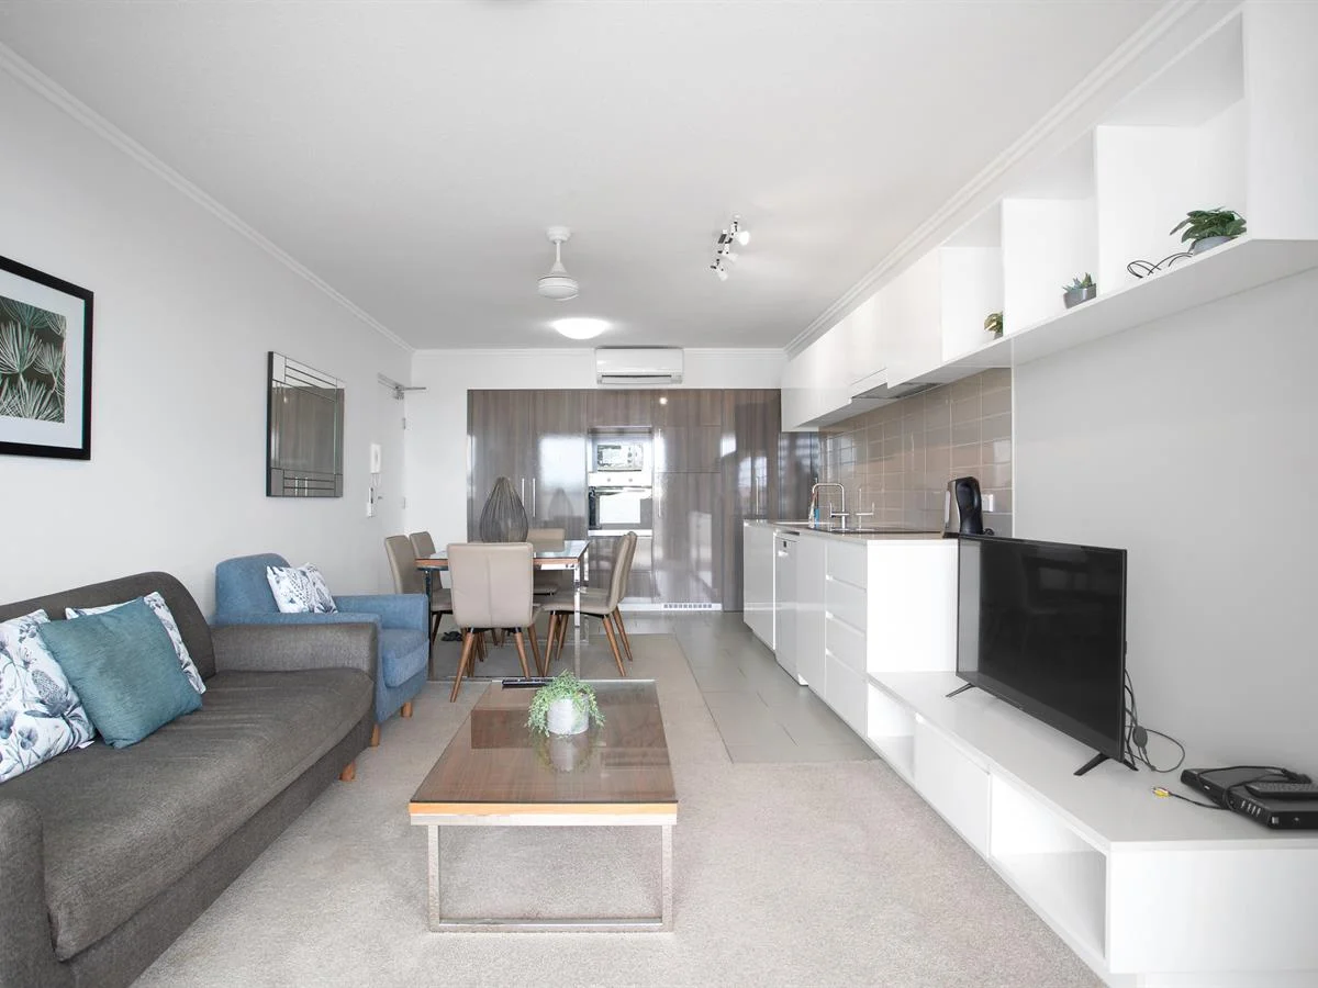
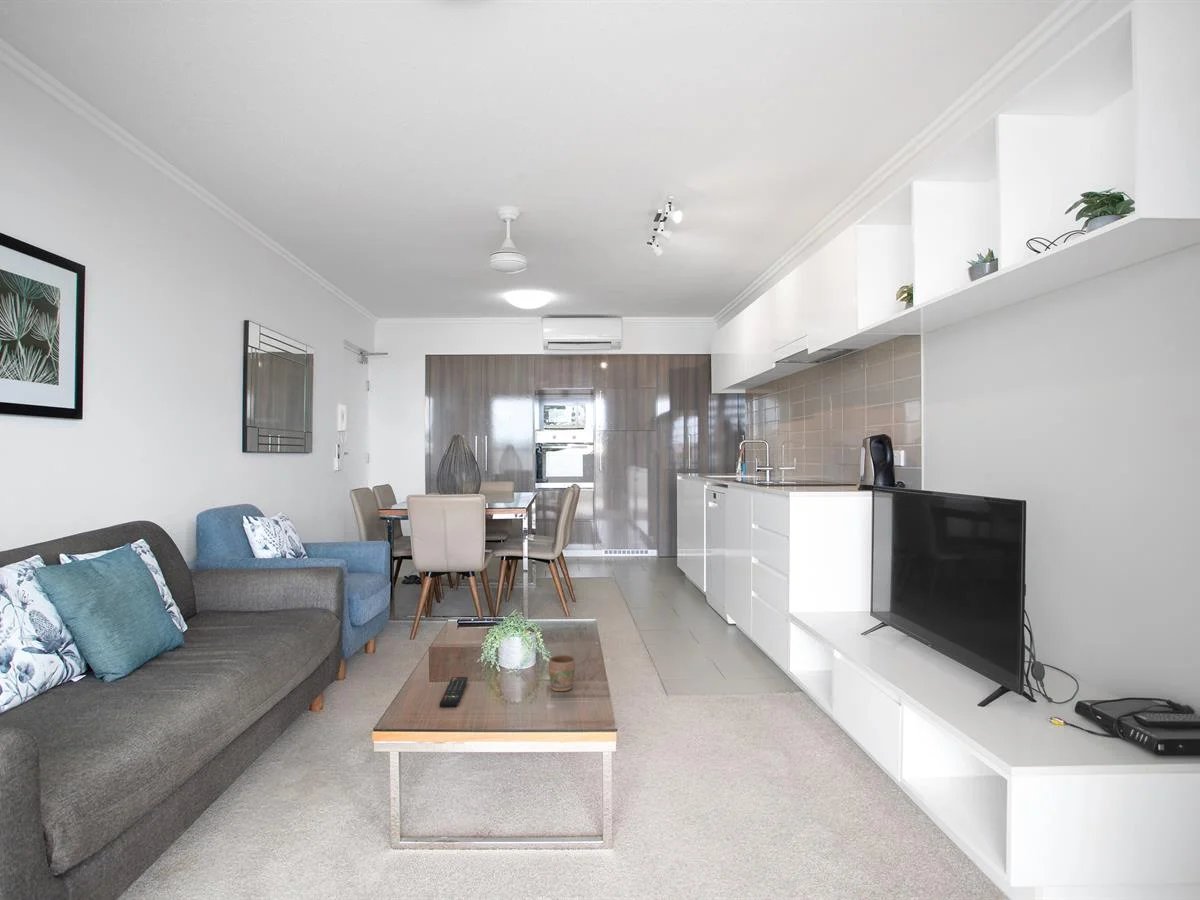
+ mug [548,654,576,692]
+ remote control [439,676,469,709]
